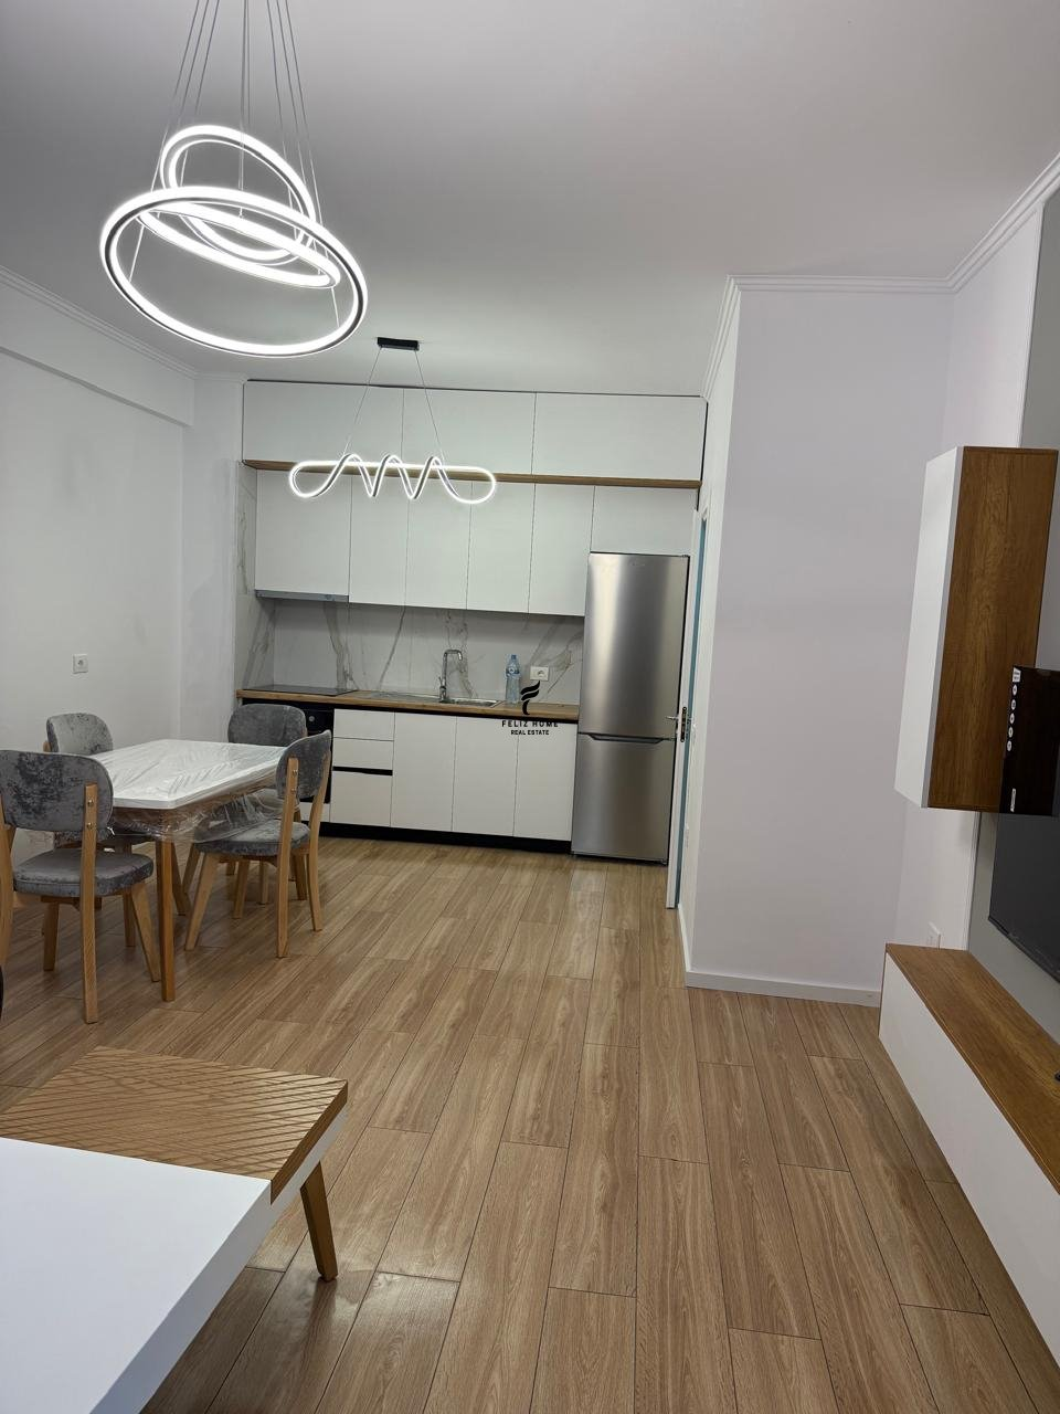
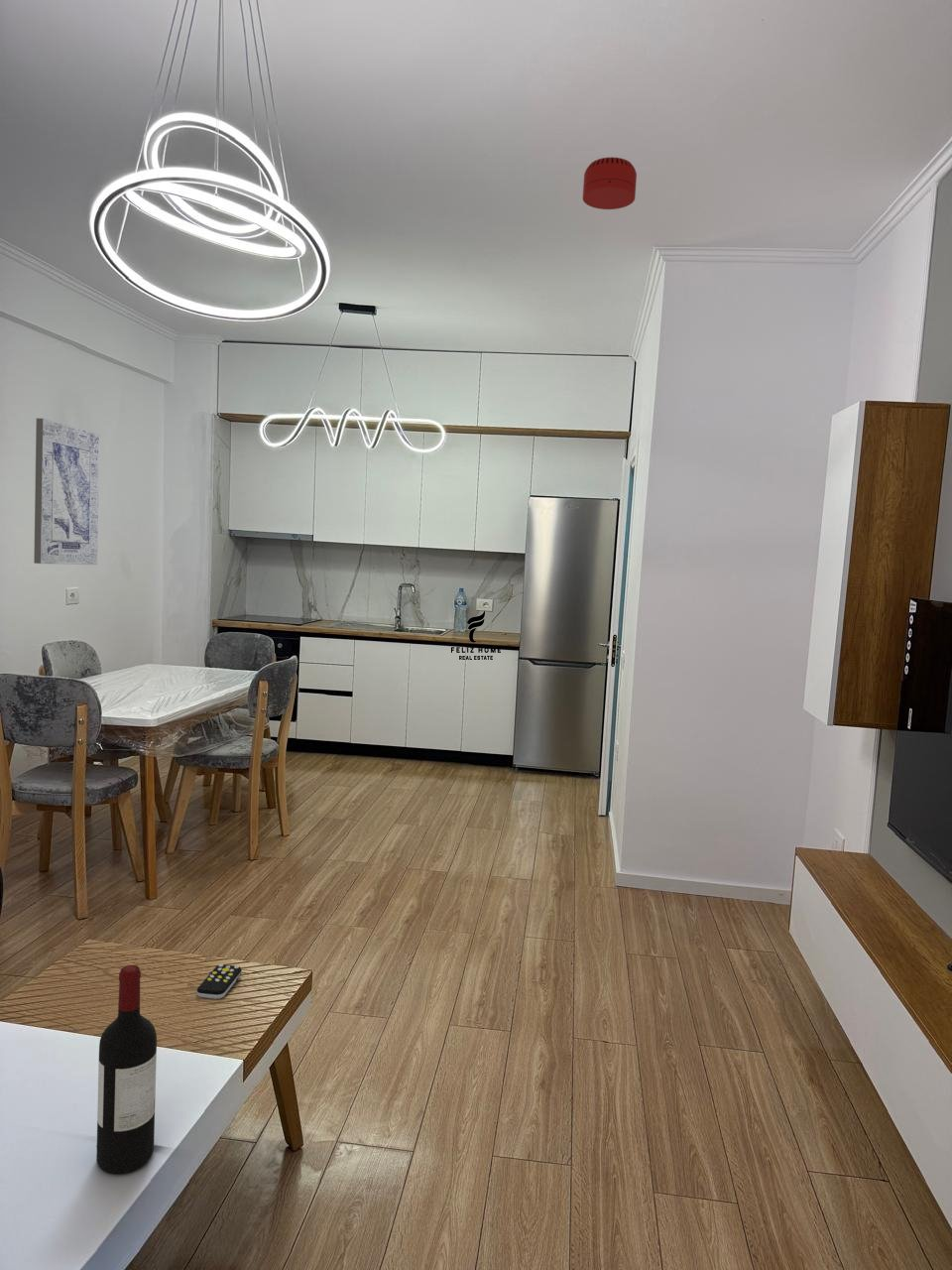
+ remote control [196,963,243,1000]
+ wine bottle [95,964,158,1175]
+ smoke detector [582,156,638,210]
+ wall art [33,418,101,566]
